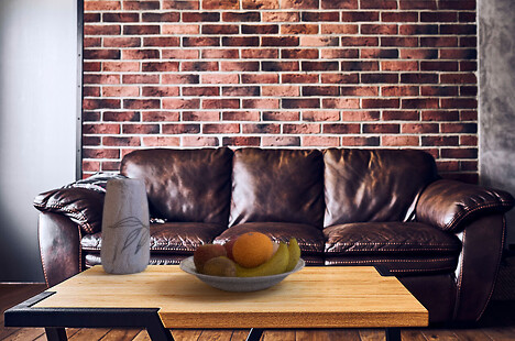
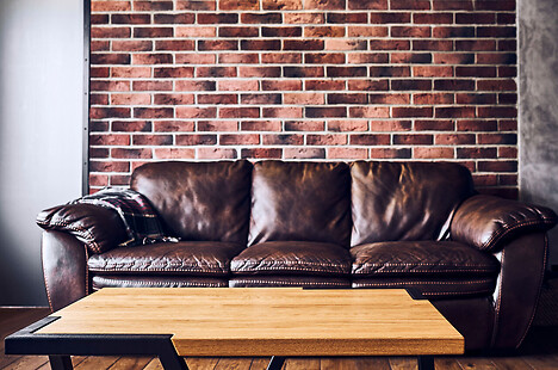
- fruit bowl [178,231,306,294]
- vase [99,177,151,275]
